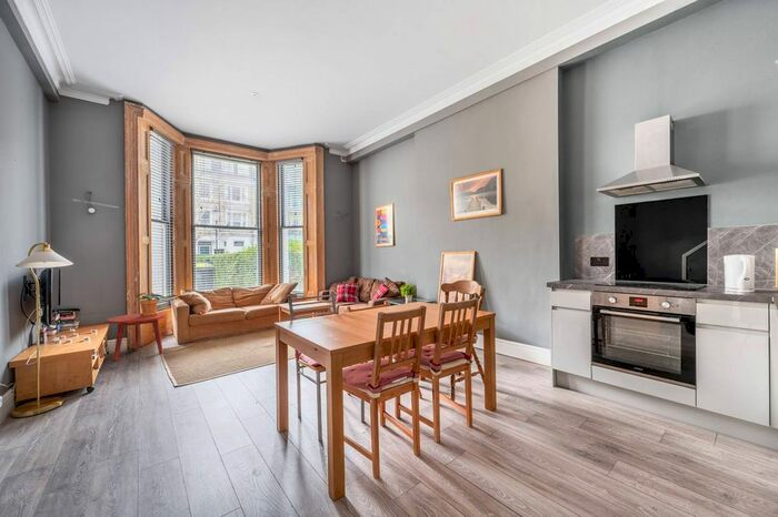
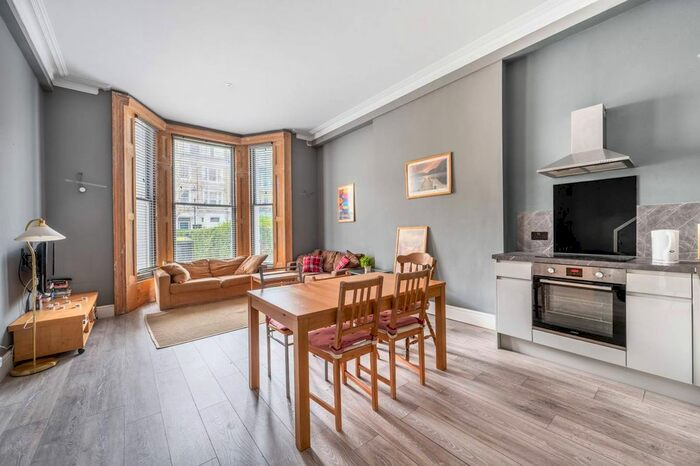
- side table [106,312,168,362]
- potted plant [134,292,164,317]
